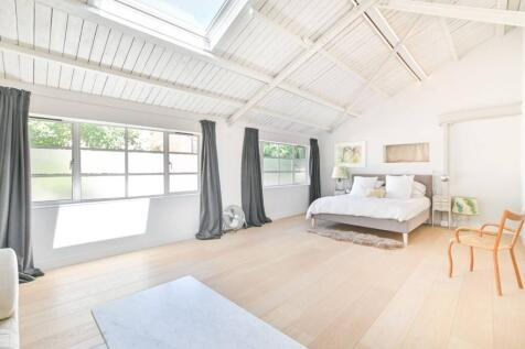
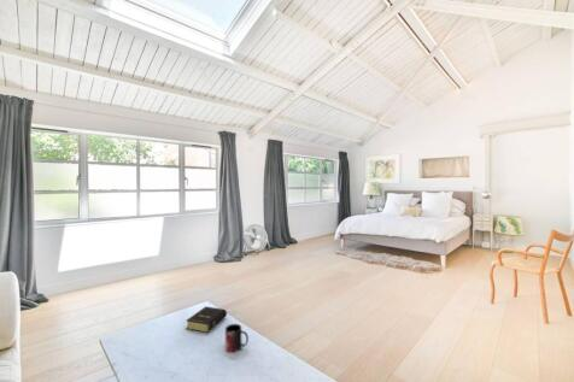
+ mug [224,323,250,353]
+ book [184,306,228,334]
